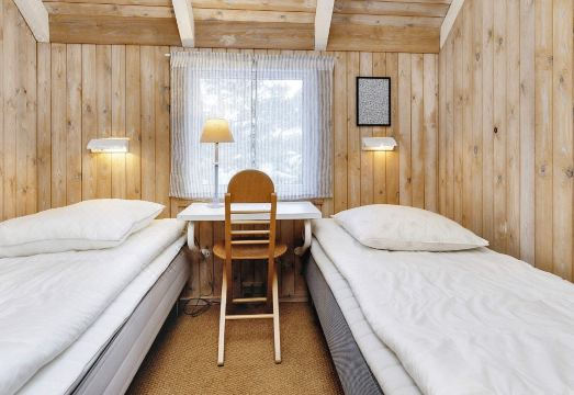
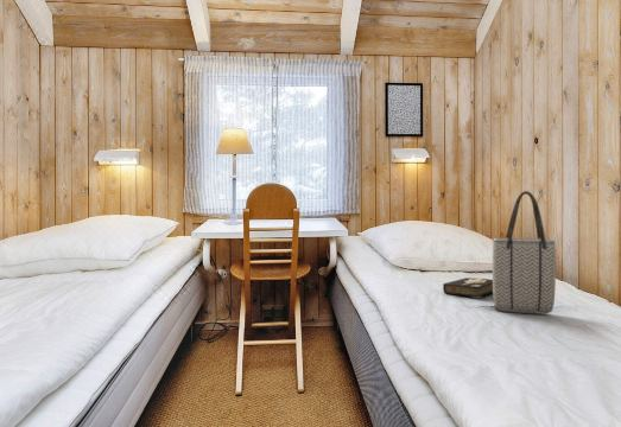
+ tote bag [492,190,557,316]
+ hardback book [442,276,493,299]
